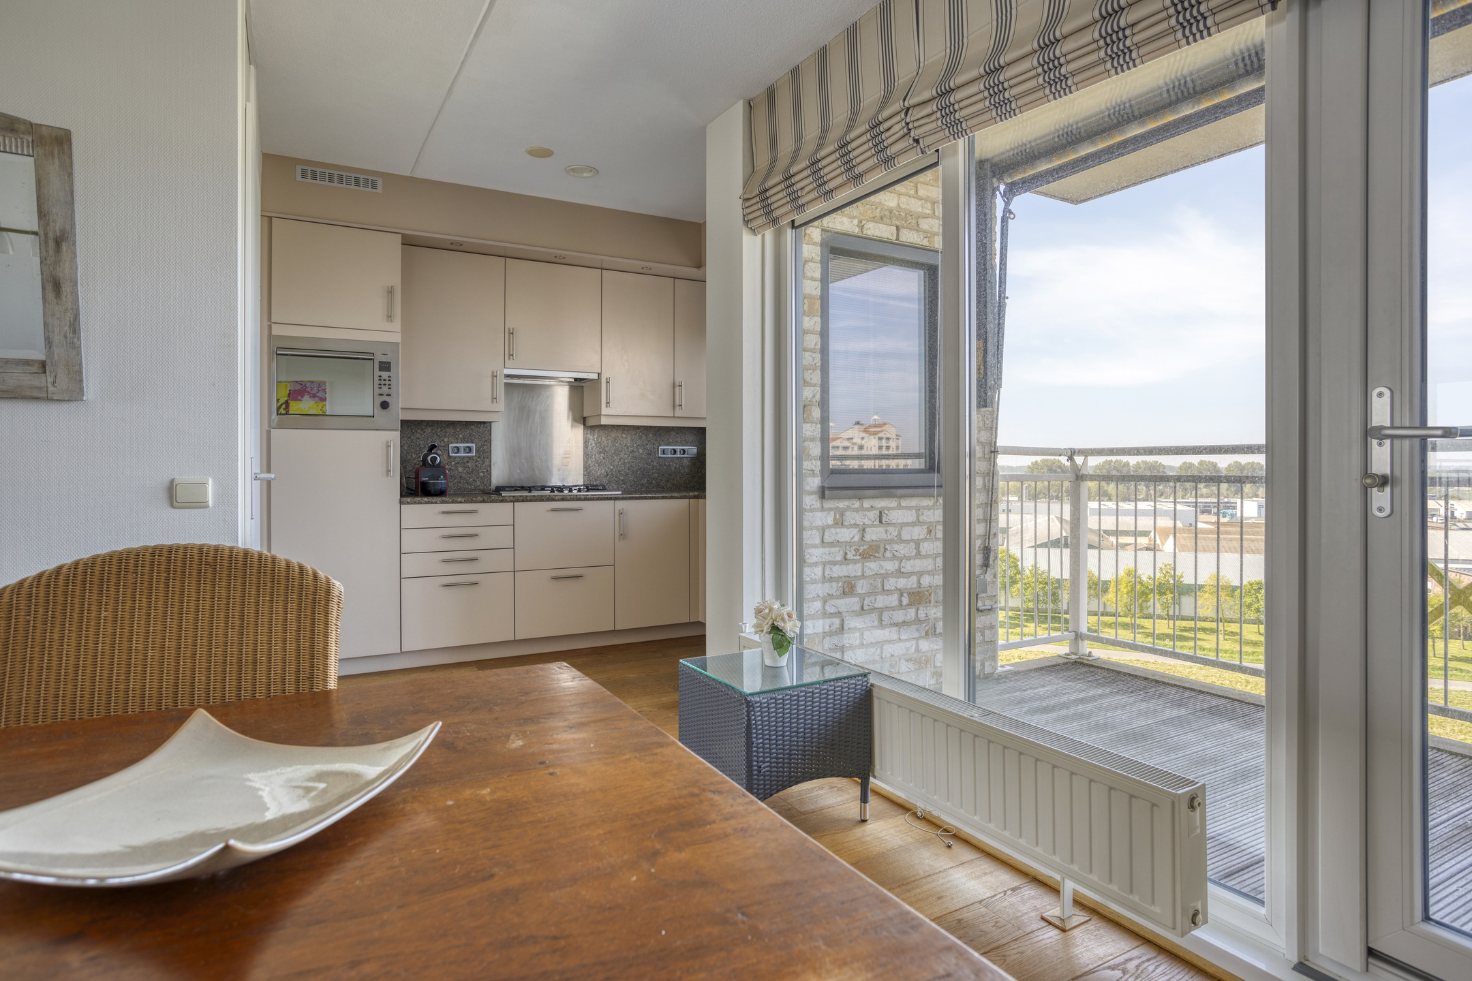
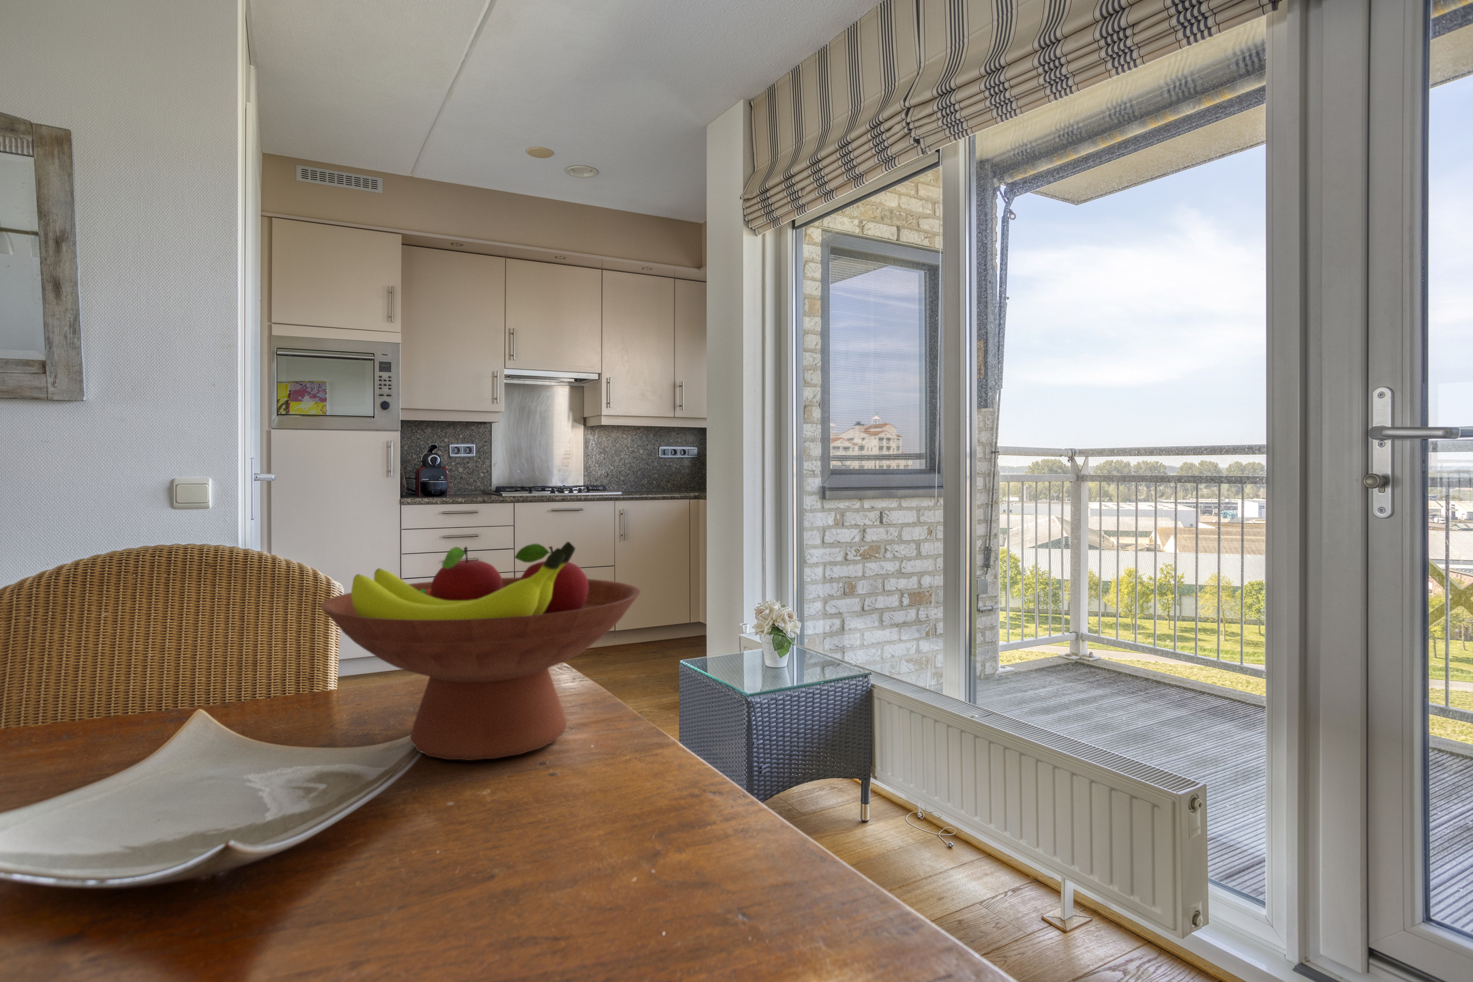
+ fruit bowl [319,540,641,761]
